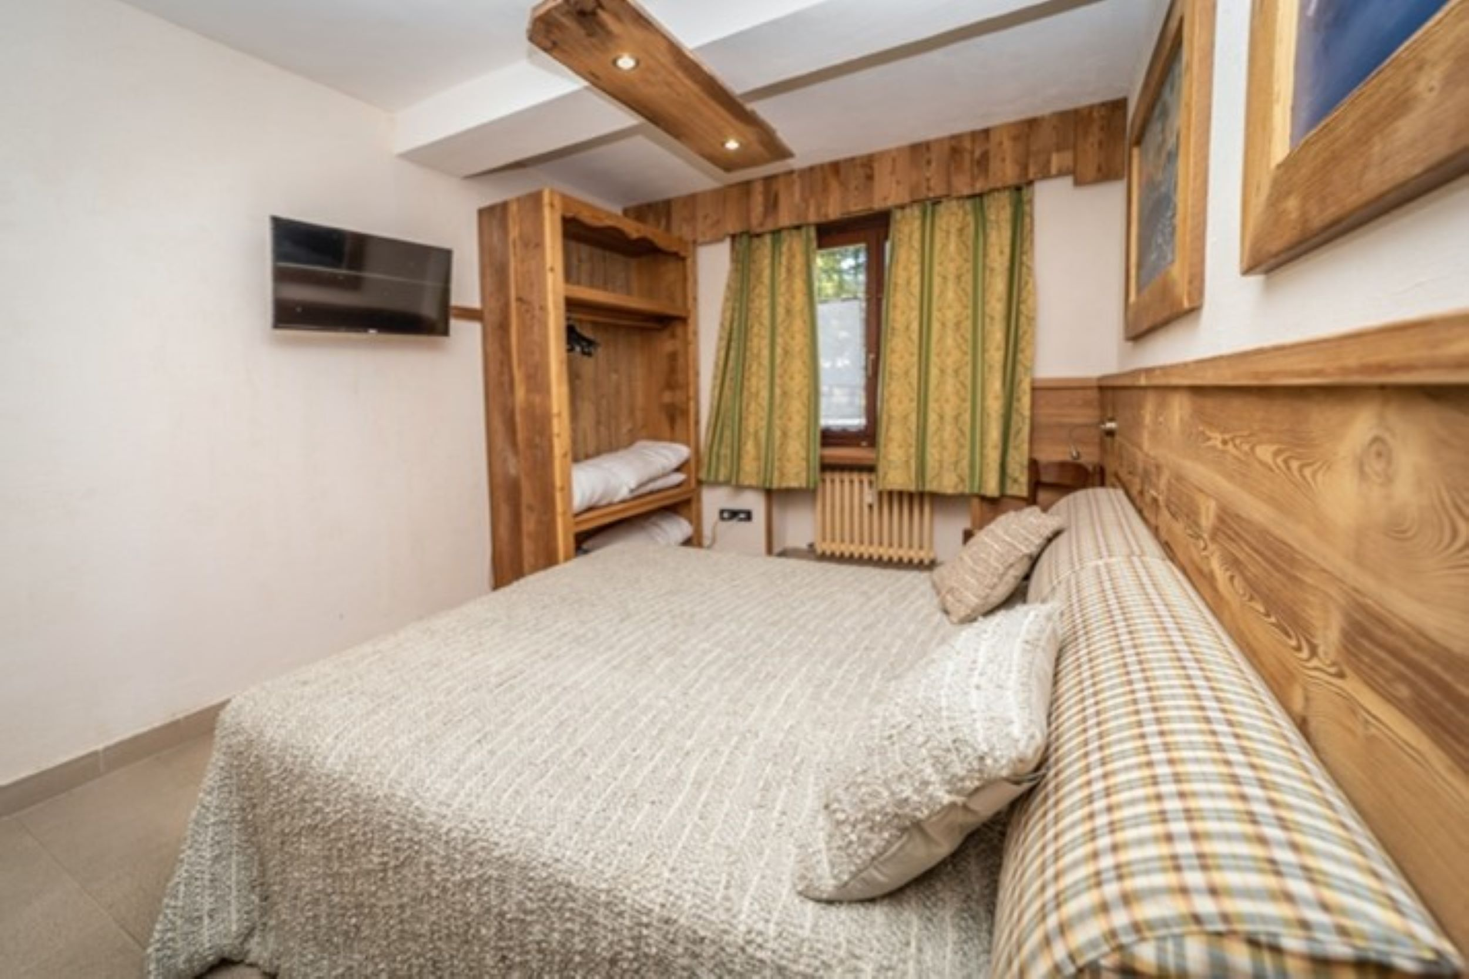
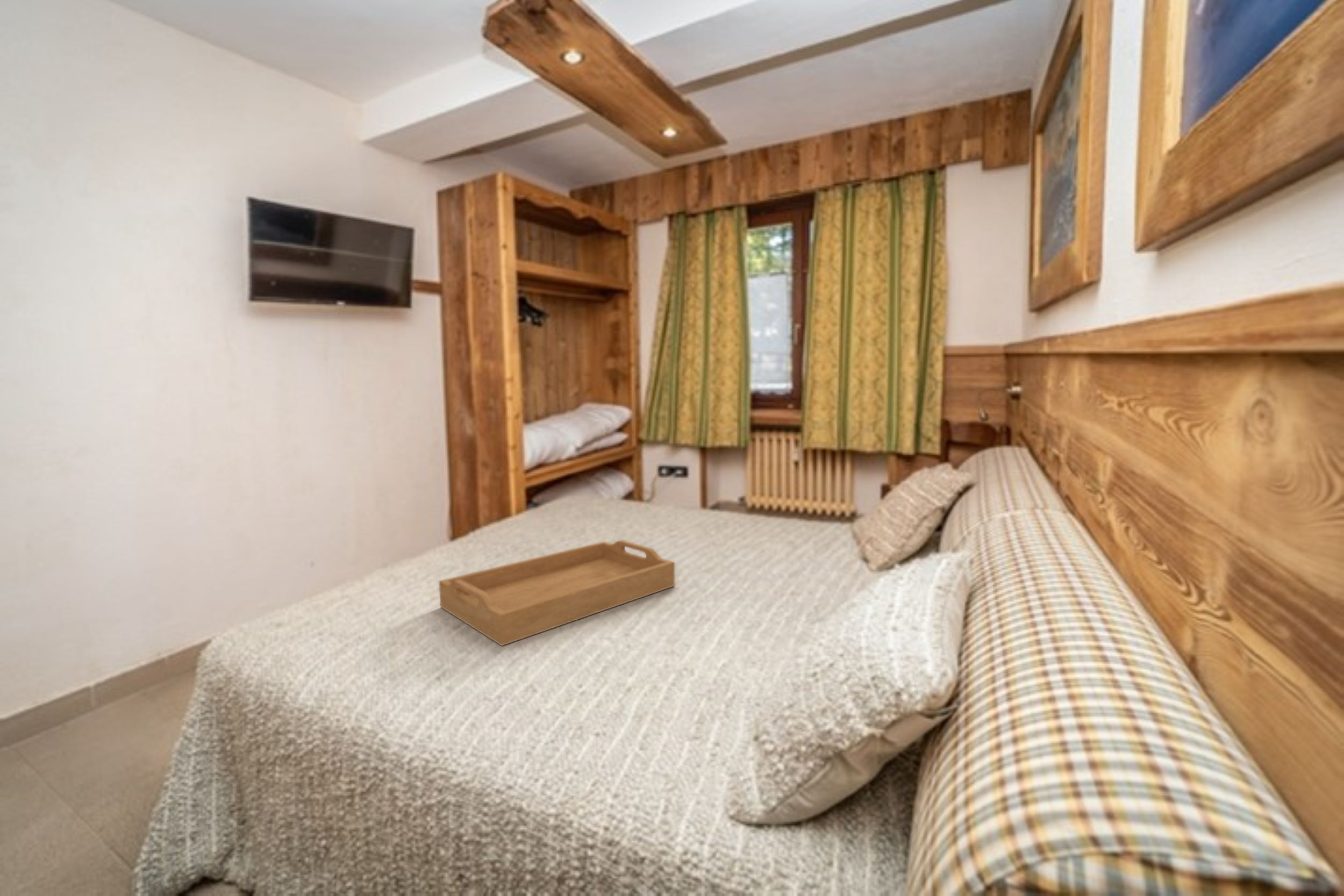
+ serving tray [439,540,675,647]
